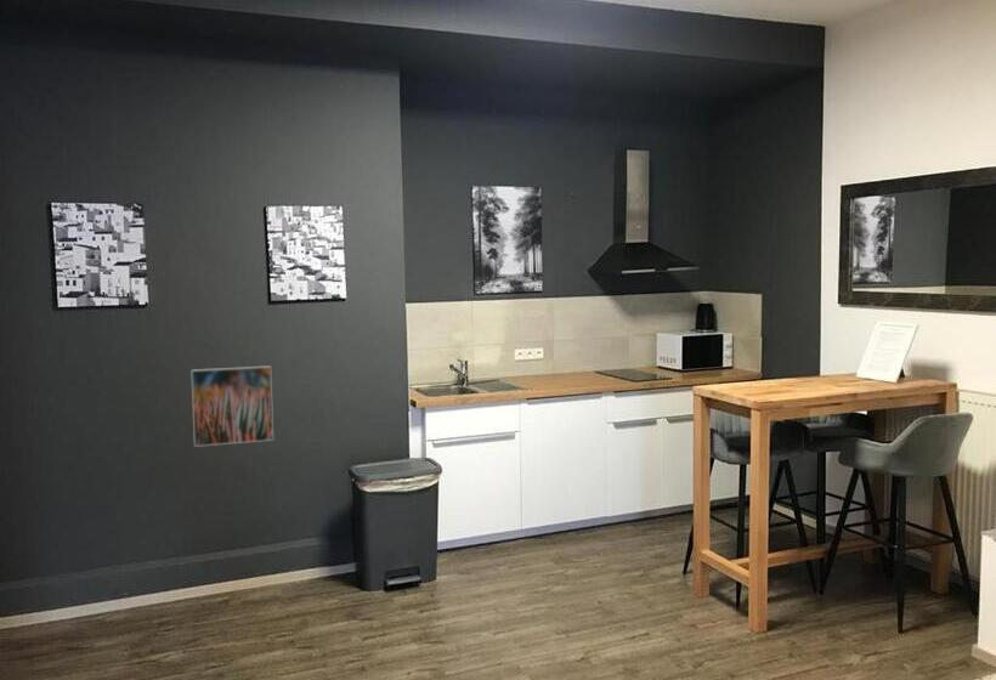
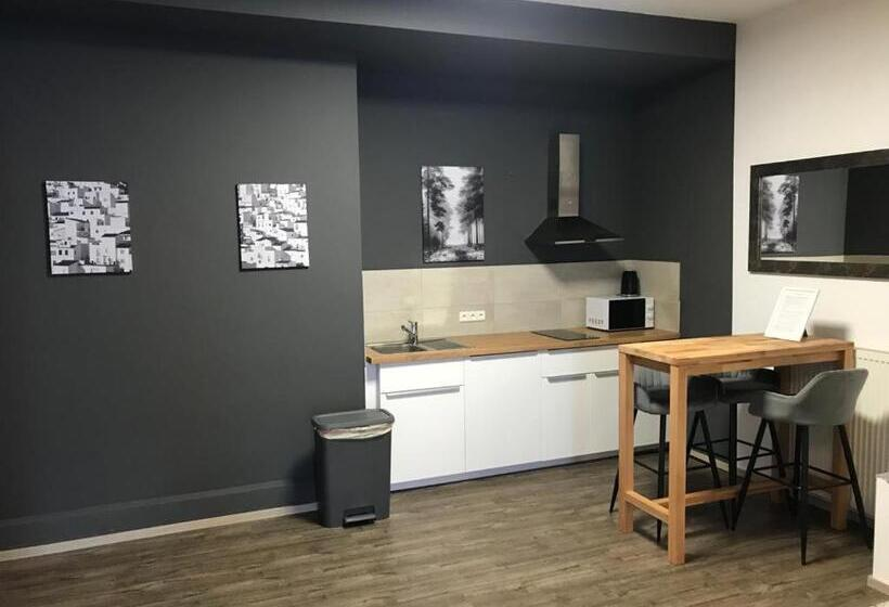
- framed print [189,364,275,448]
